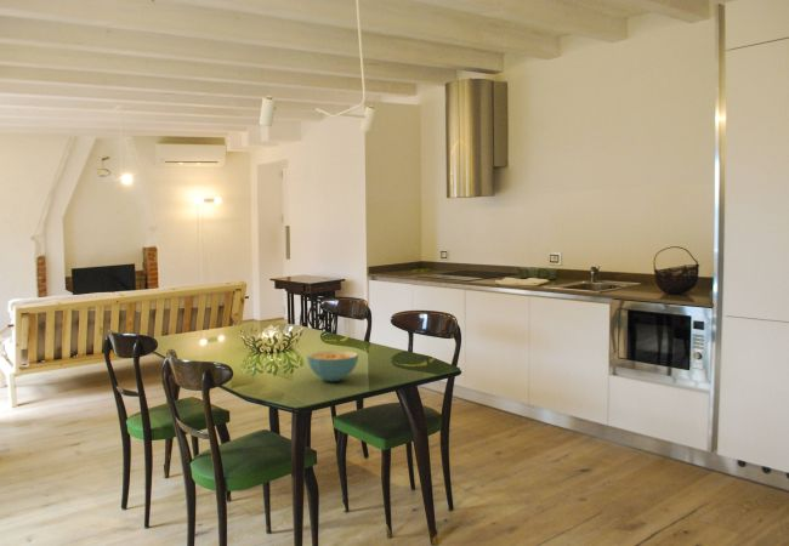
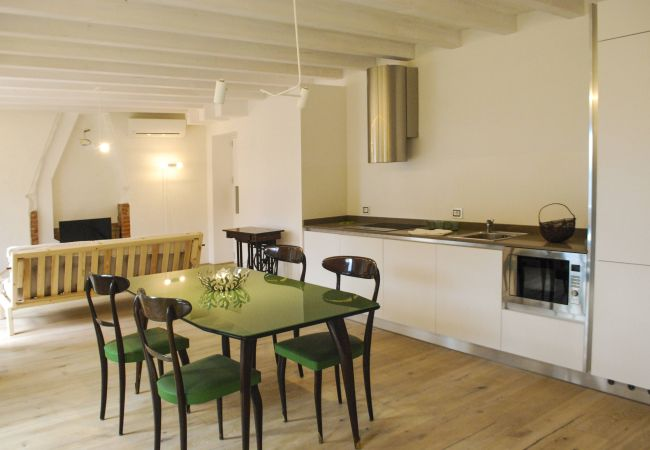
- cereal bowl [306,349,359,382]
